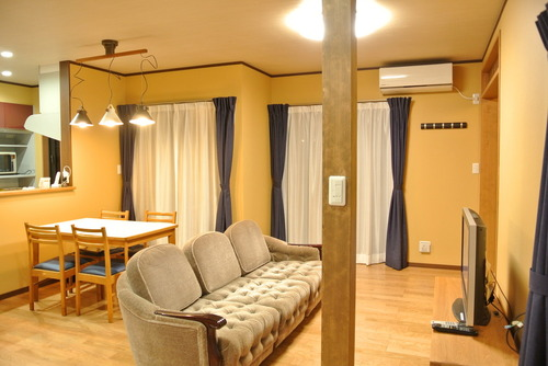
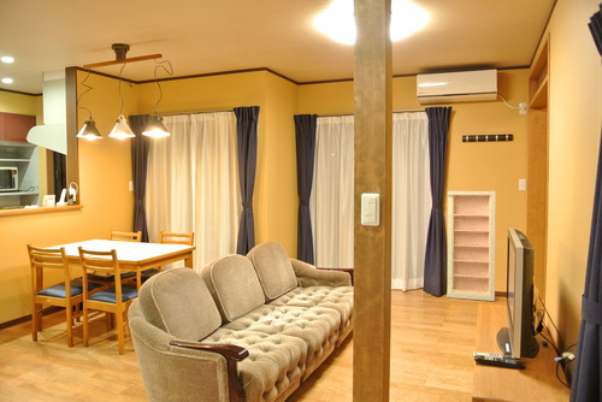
+ shelving unit [445,189,497,302]
